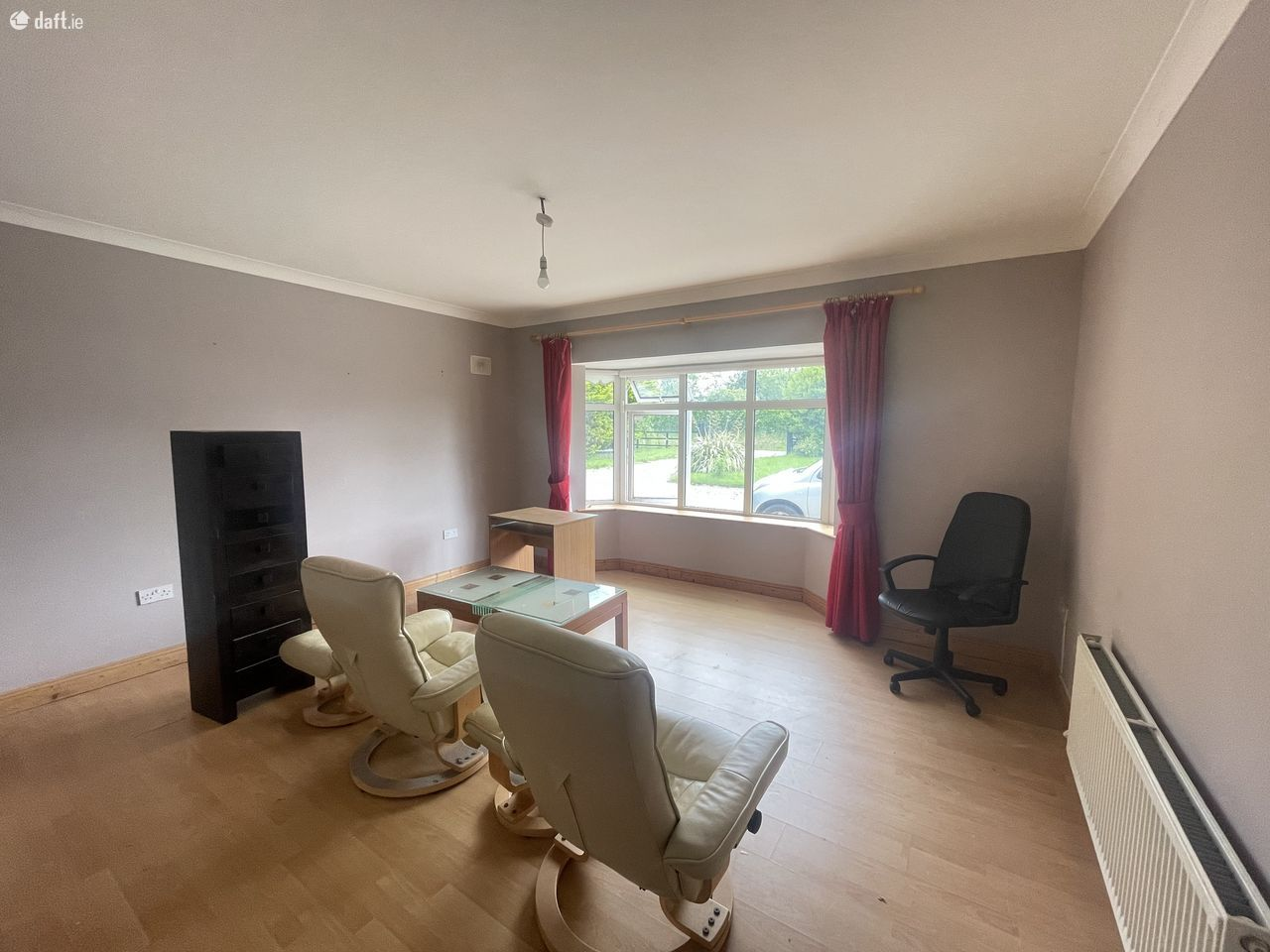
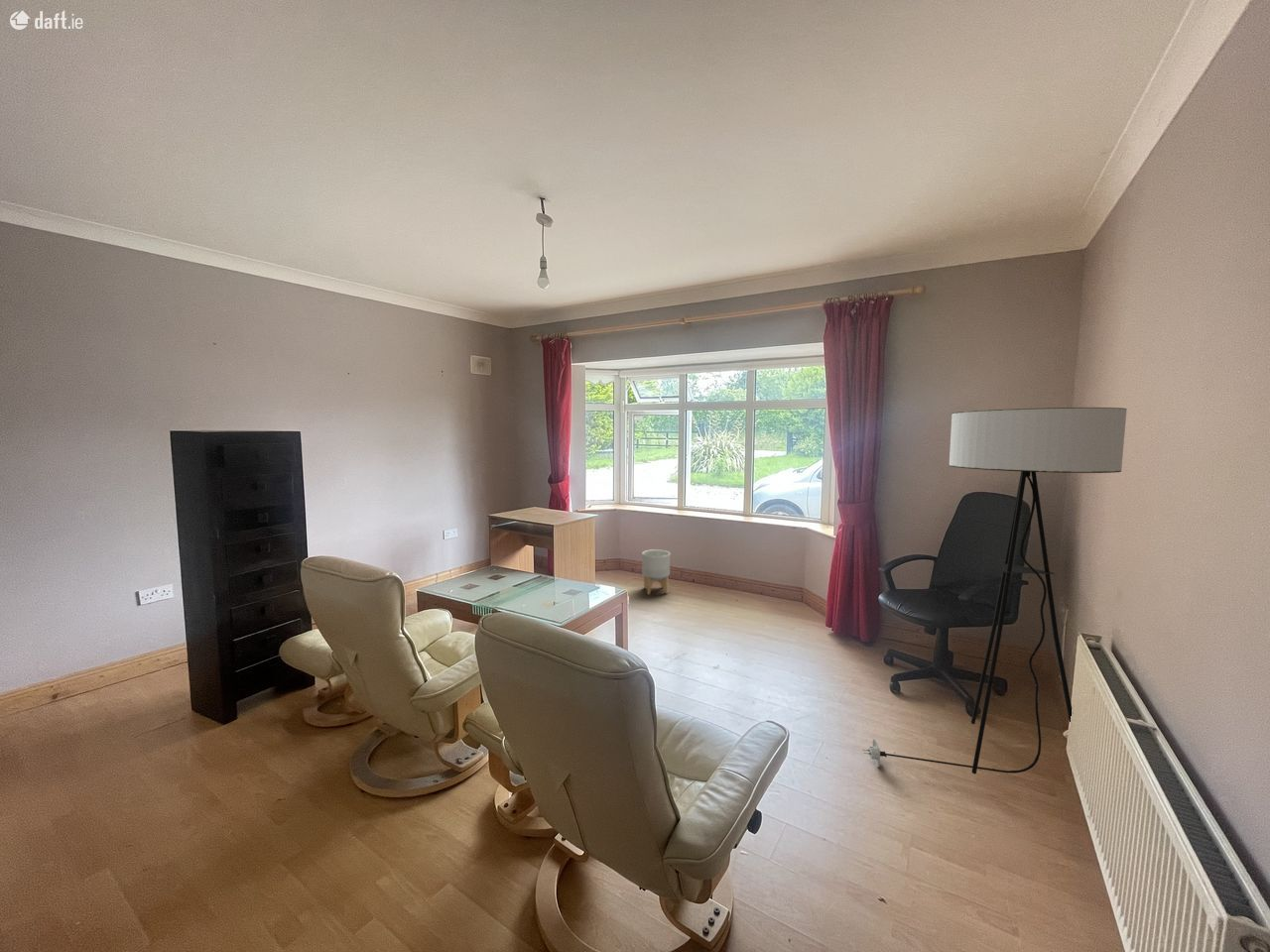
+ planter [641,548,671,595]
+ floor lamp [861,407,1128,774]
